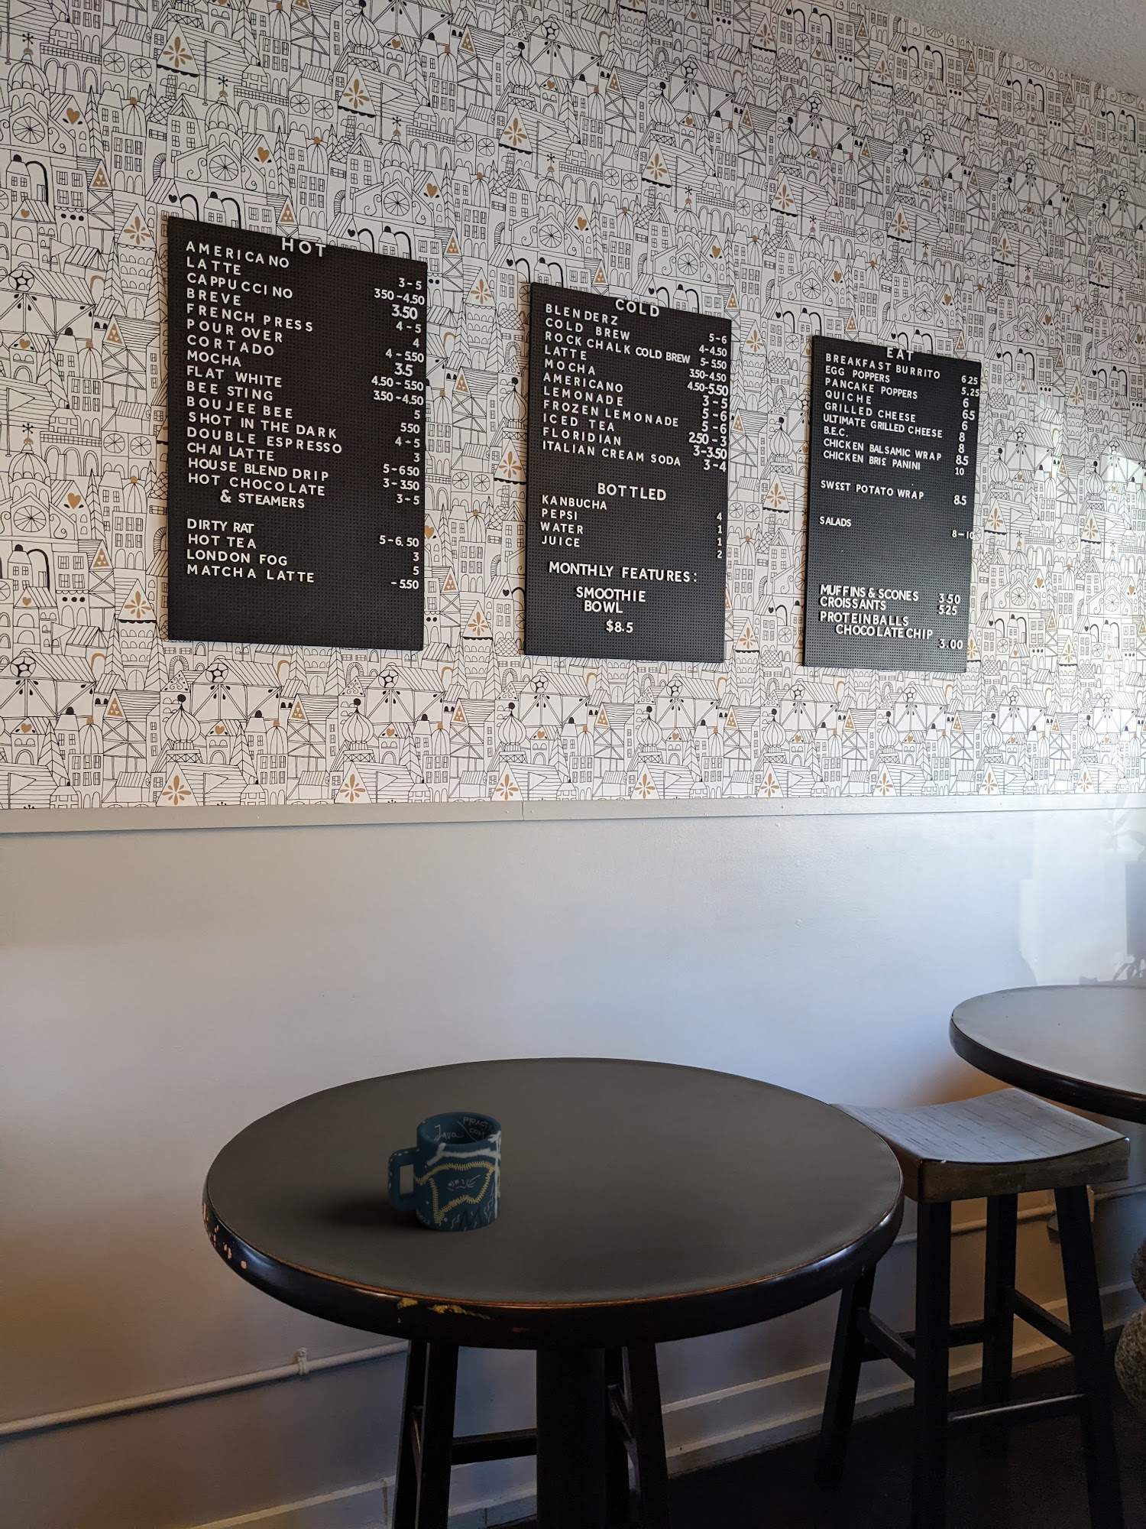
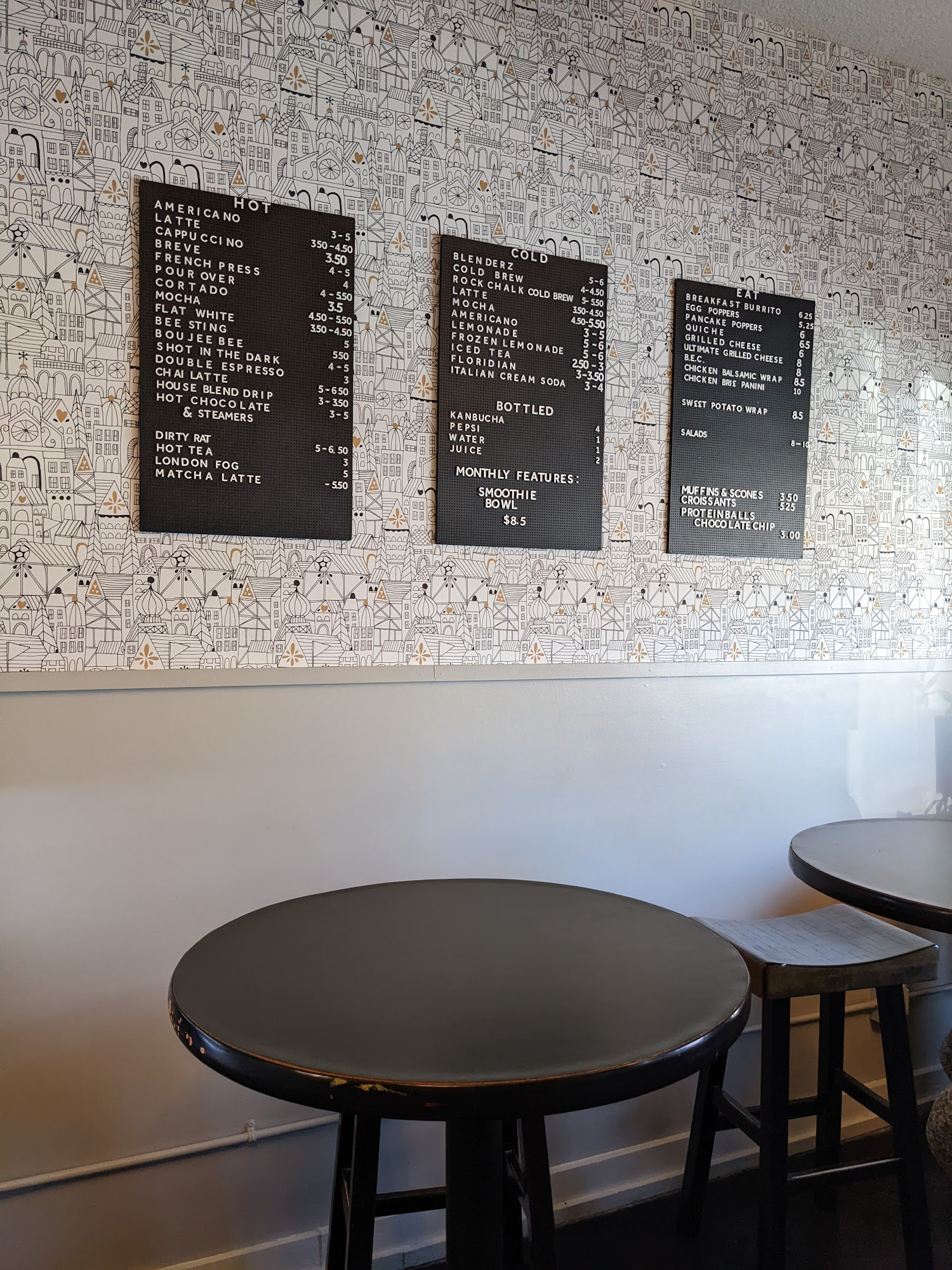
- cup [388,1111,502,1233]
